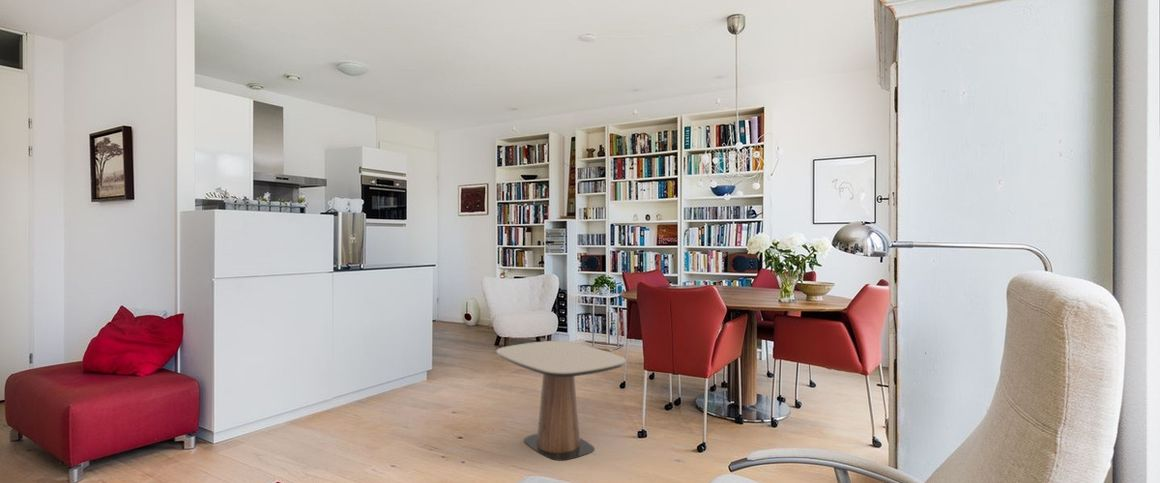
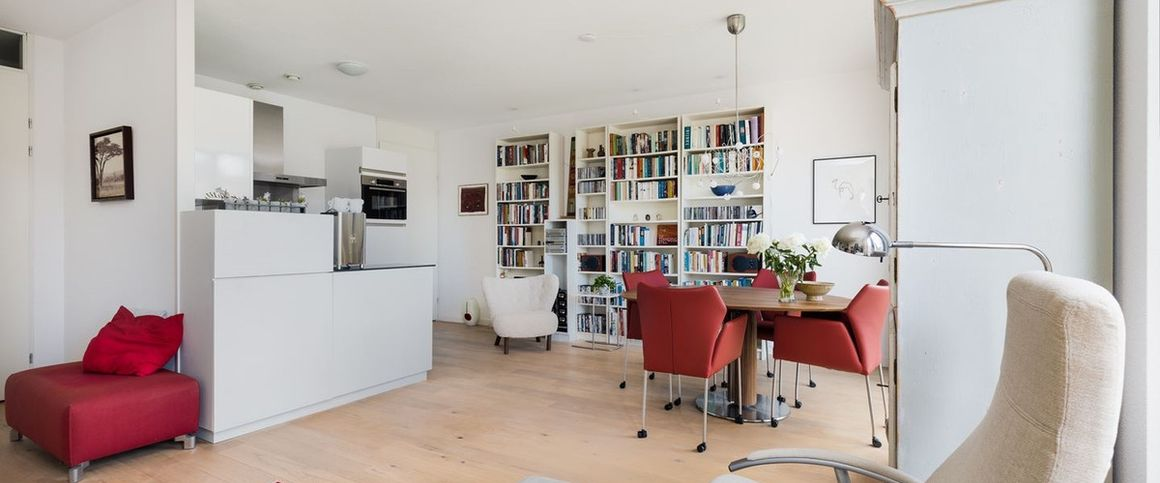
- side table [496,340,626,462]
